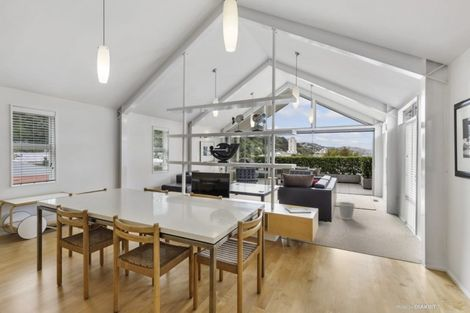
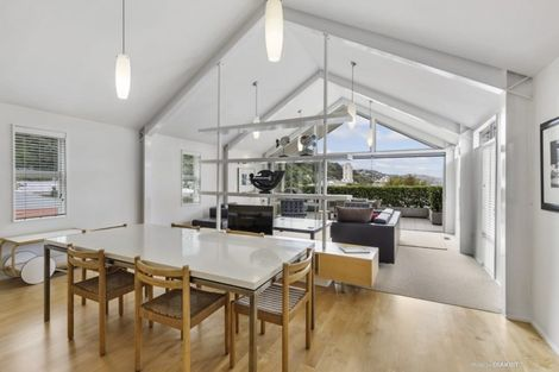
- wastebasket [337,201,356,221]
